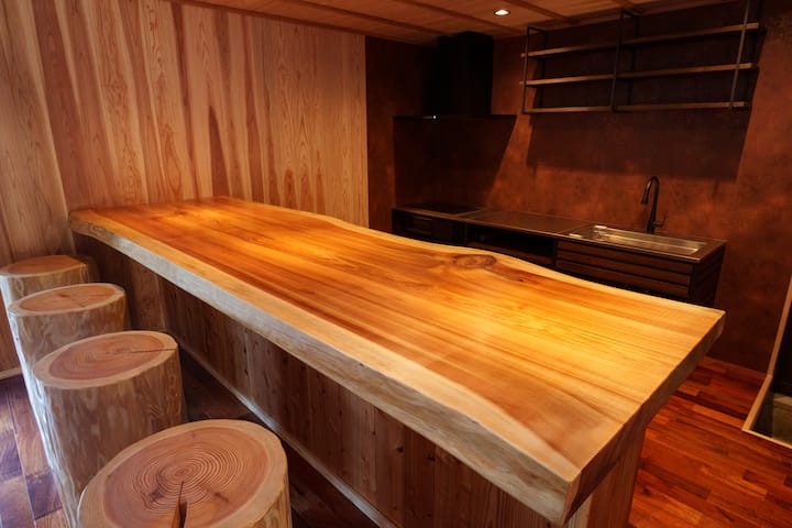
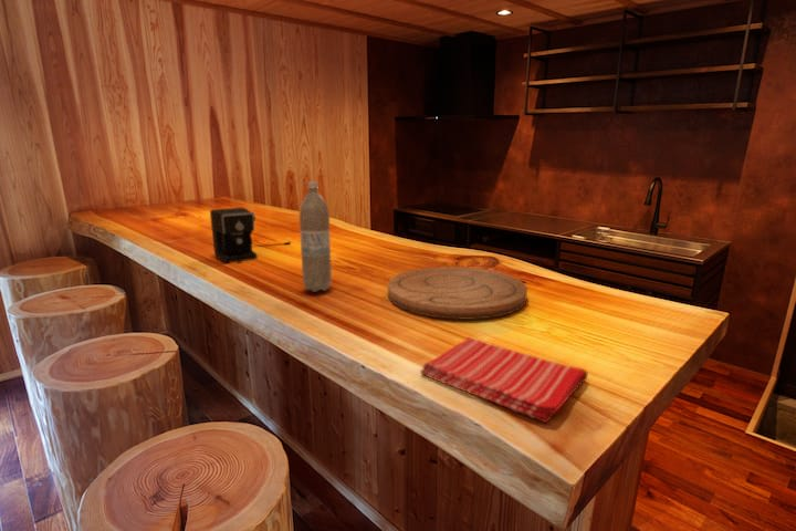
+ coffee maker [209,207,292,264]
+ cutting board [387,266,528,321]
+ dish towel [419,336,589,424]
+ water bottle [298,180,333,293]
